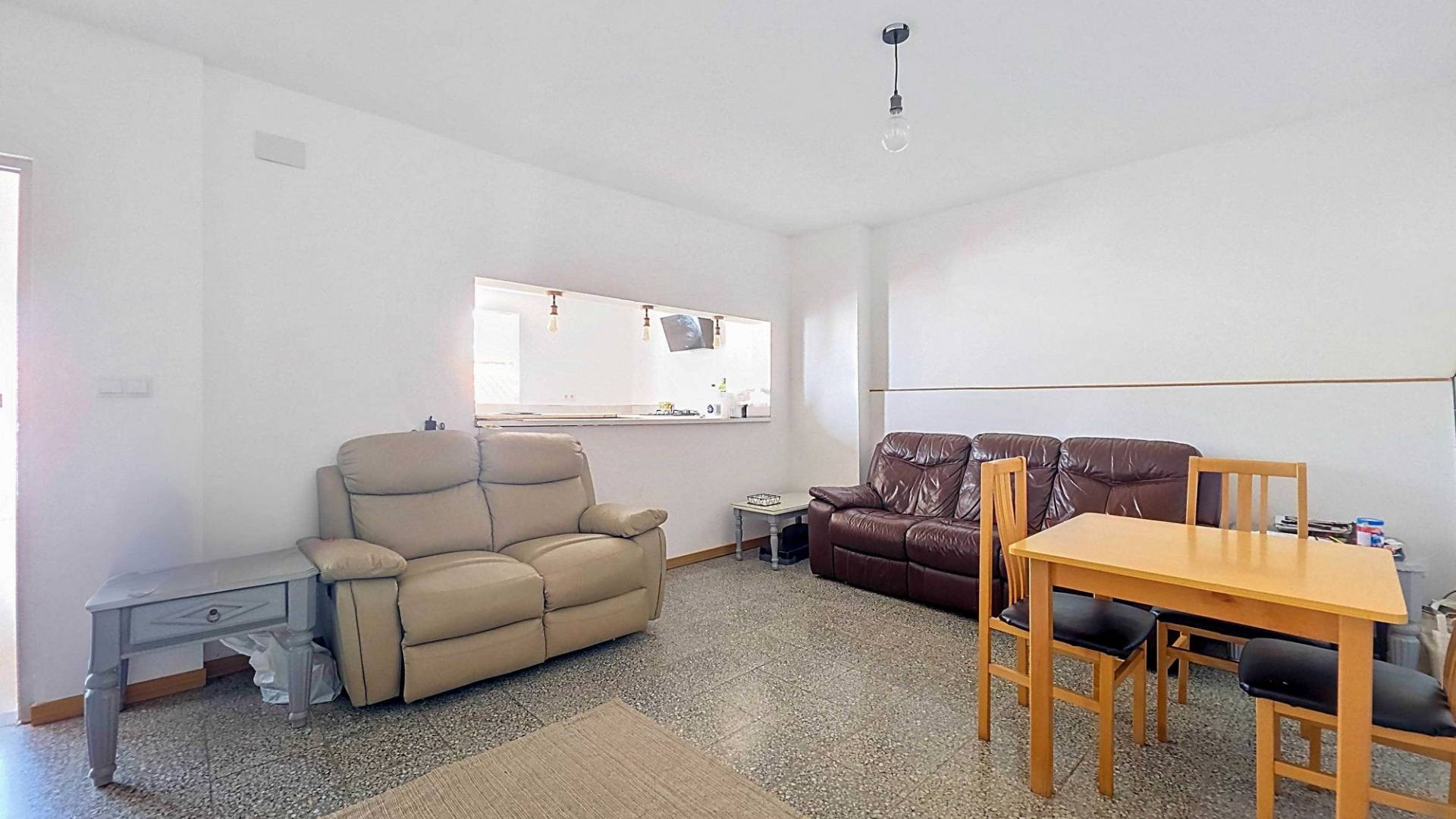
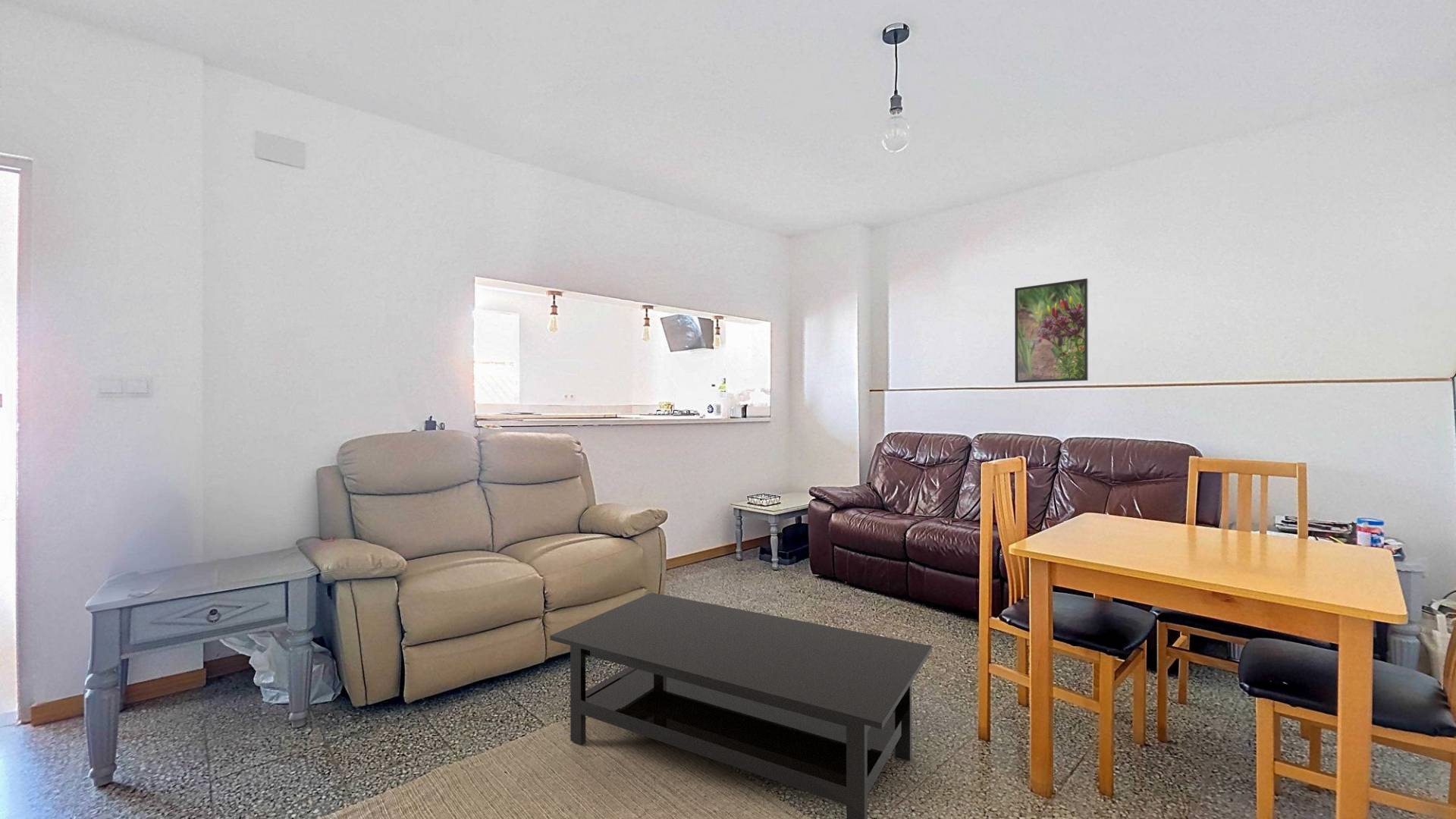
+ coffee table [549,592,933,819]
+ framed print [1014,278,1089,384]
